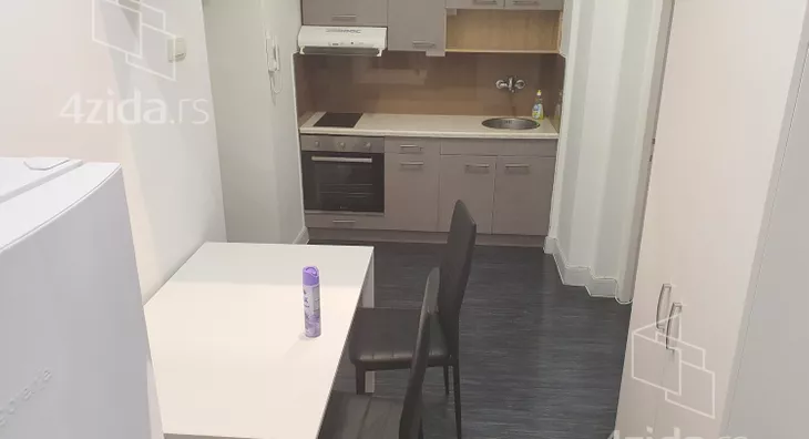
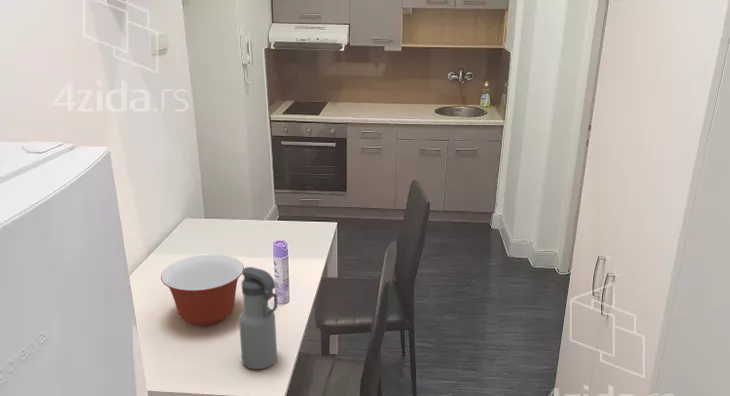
+ water bottle [238,266,278,370]
+ mixing bowl [160,253,245,327]
